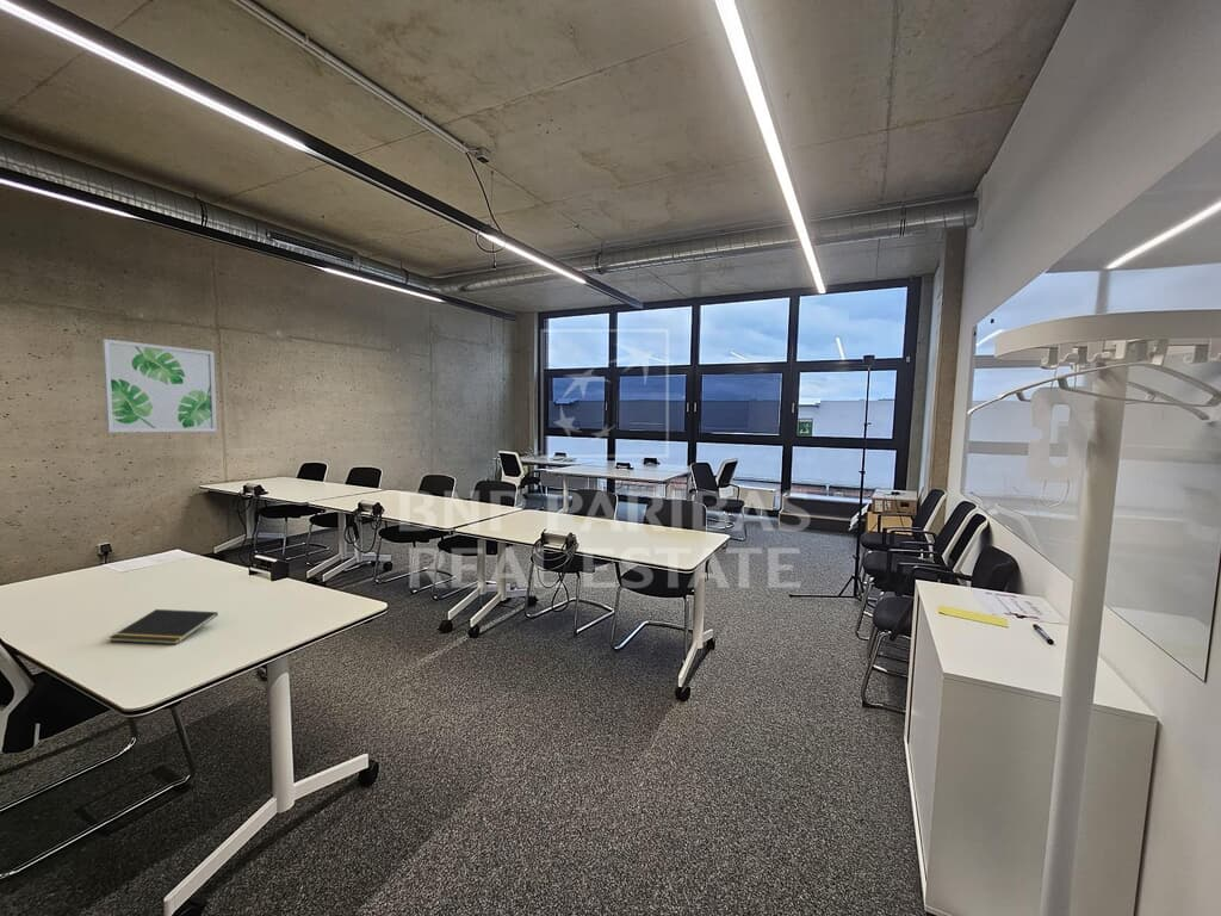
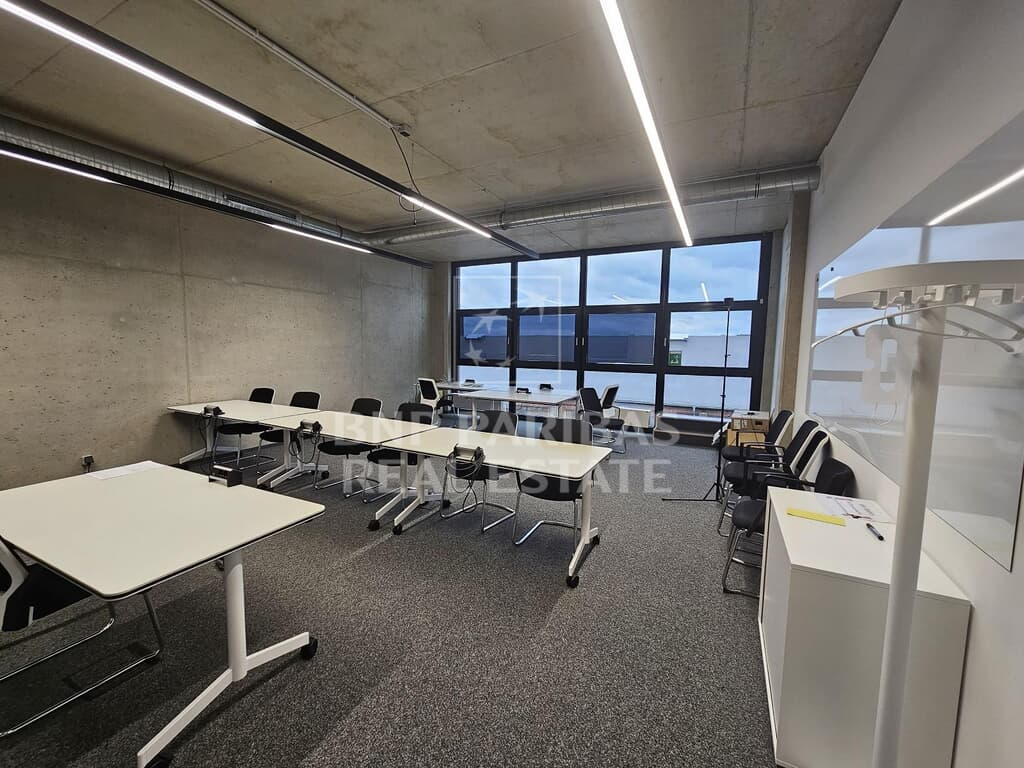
- notepad [109,608,219,645]
- wall art [101,338,218,433]
